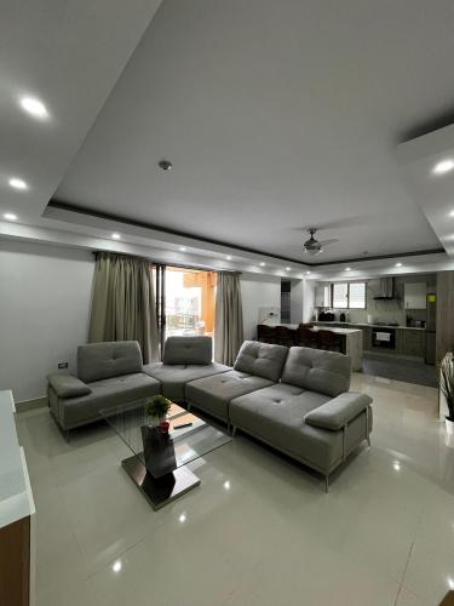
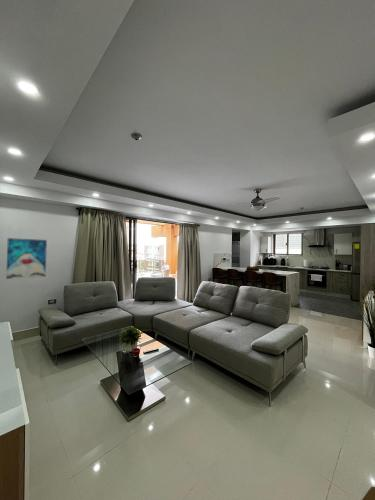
+ wall art [5,237,48,280]
